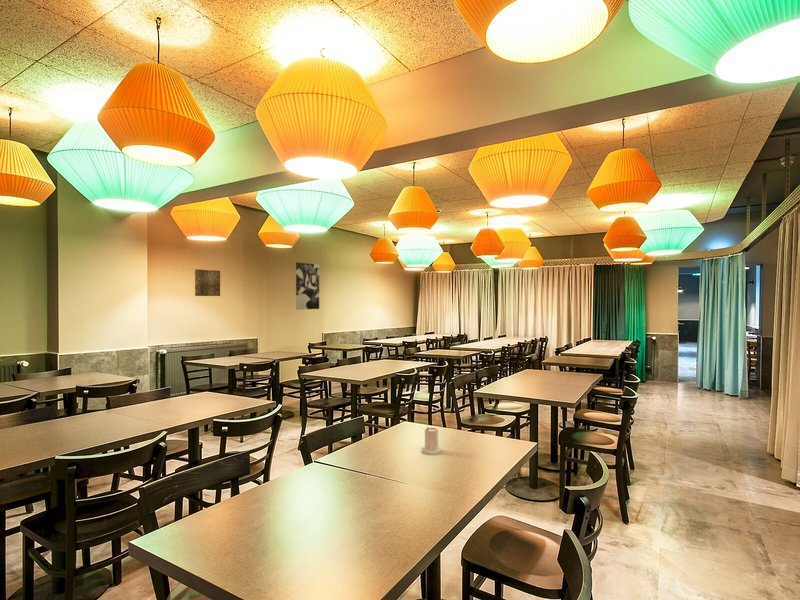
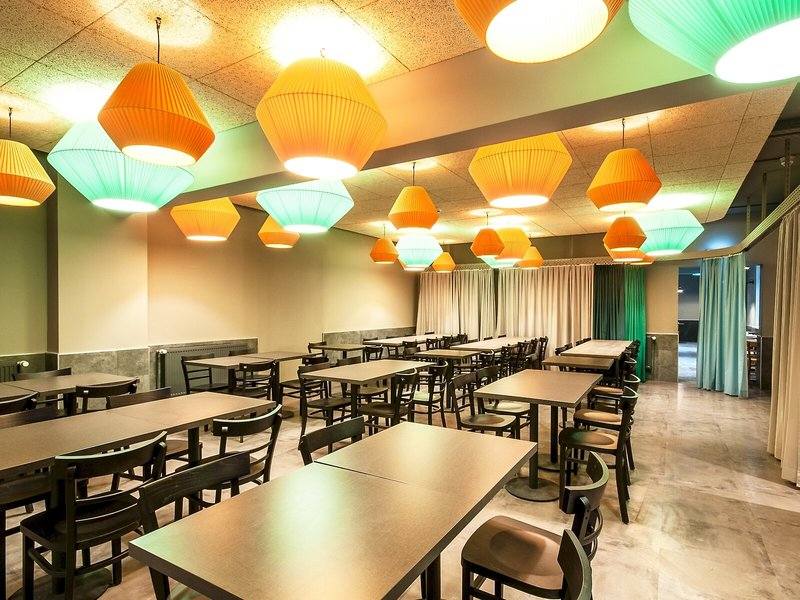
- candle [421,426,442,456]
- wall art [295,261,320,311]
- wall art [194,268,221,297]
